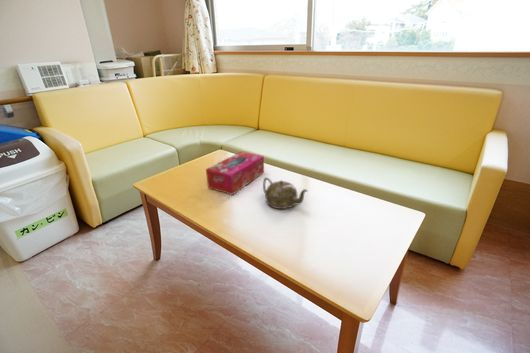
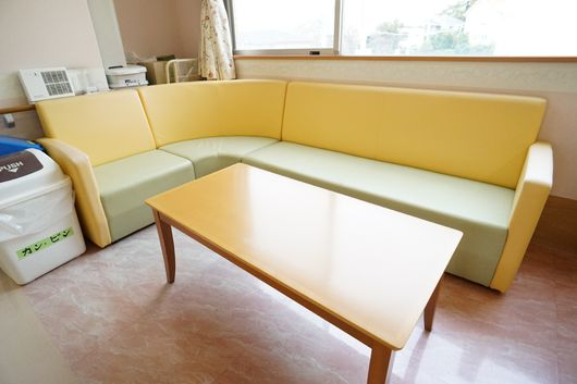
- teapot [262,176,309,210]
- tissue box [205,151,265,196]
